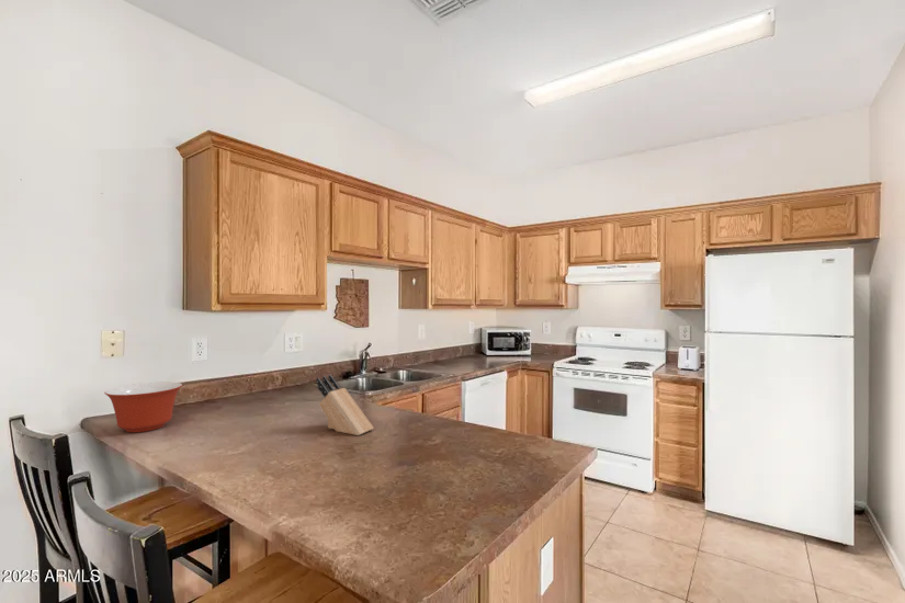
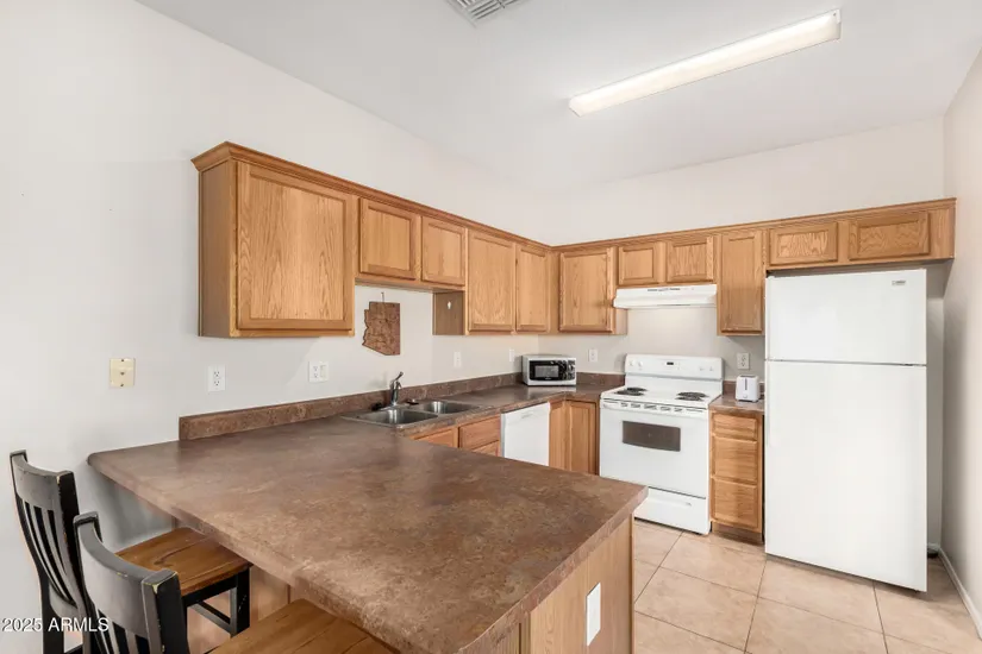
- knife block [316,374,375,436]
- mixing bowl [103,380,183,433]
